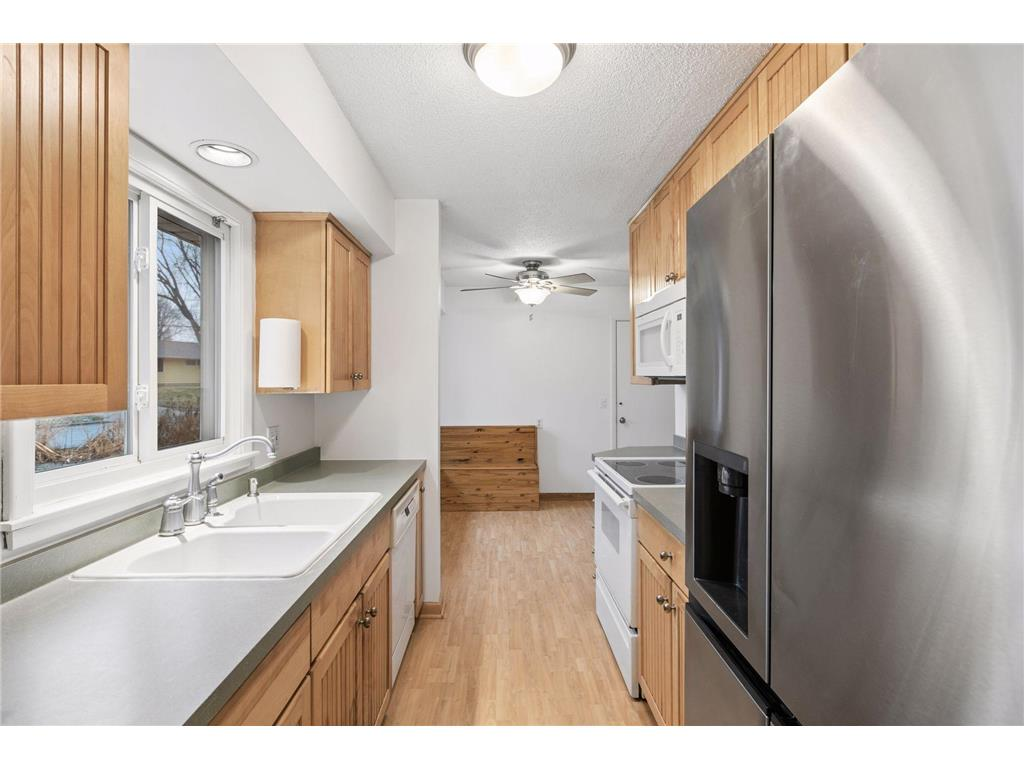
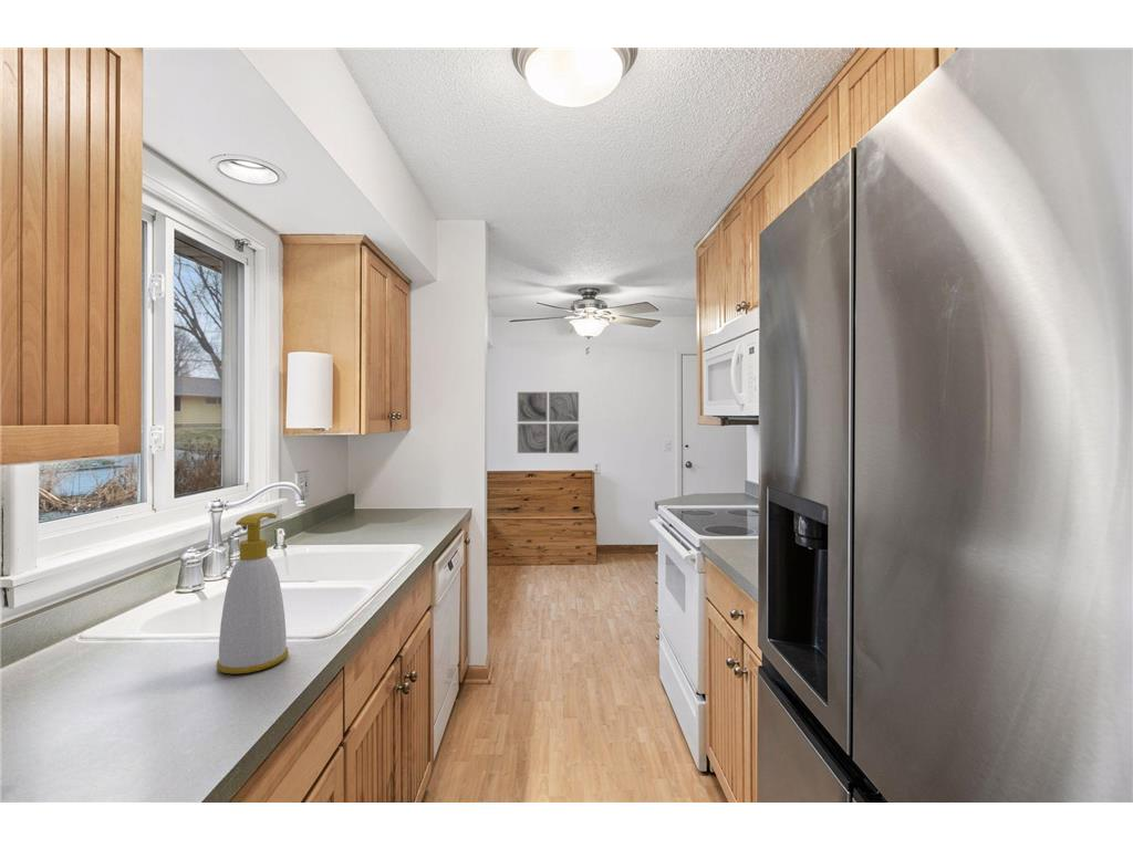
+ wall art [517,391,580,454]
+ soap bottle [215,512,290,674]
